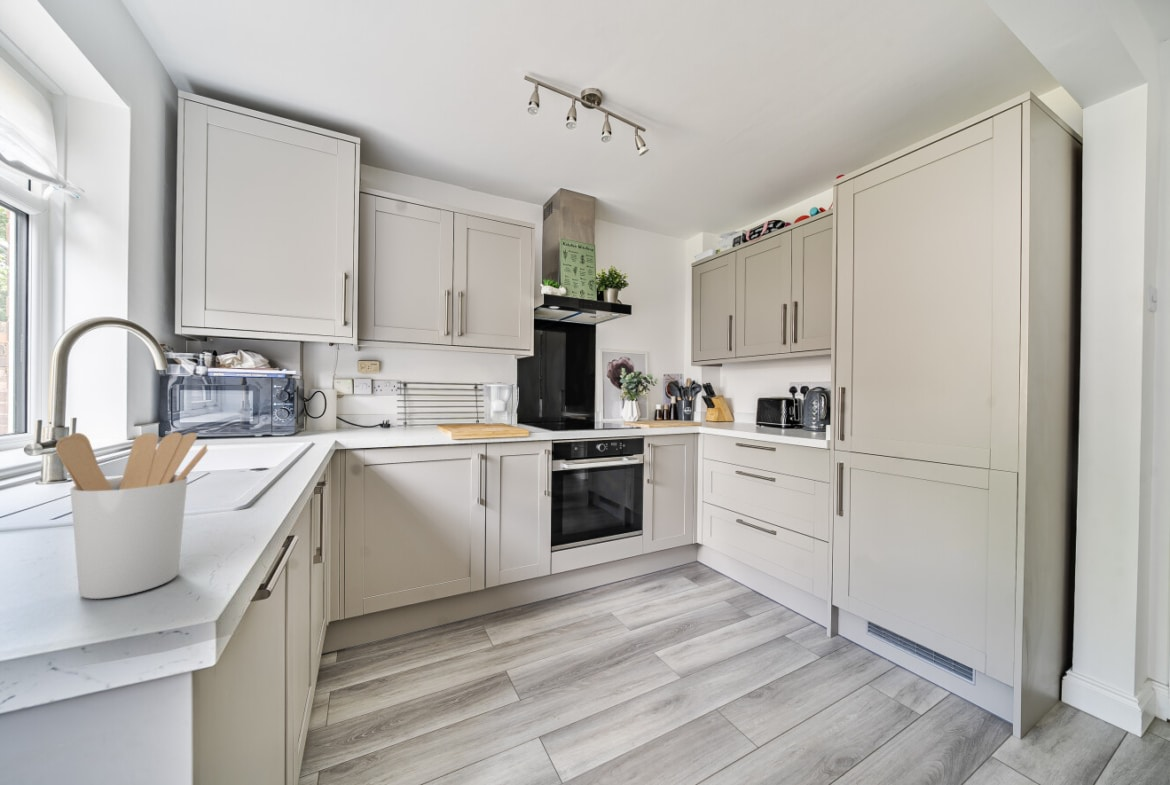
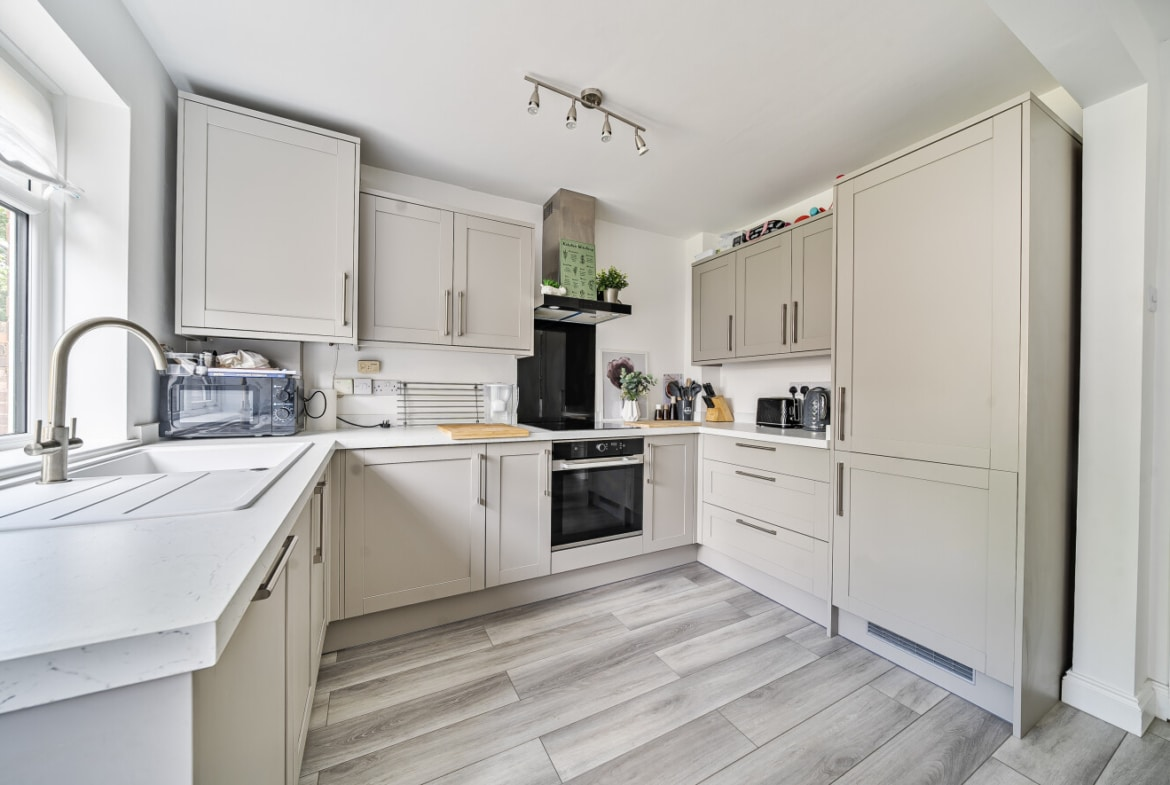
- utensil holder [55,432,209,600]
